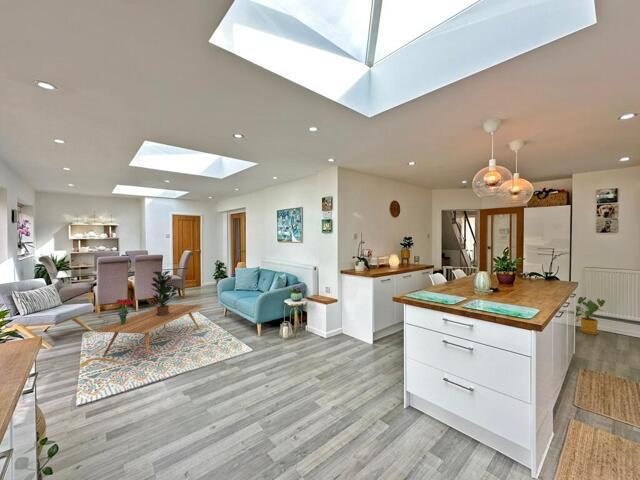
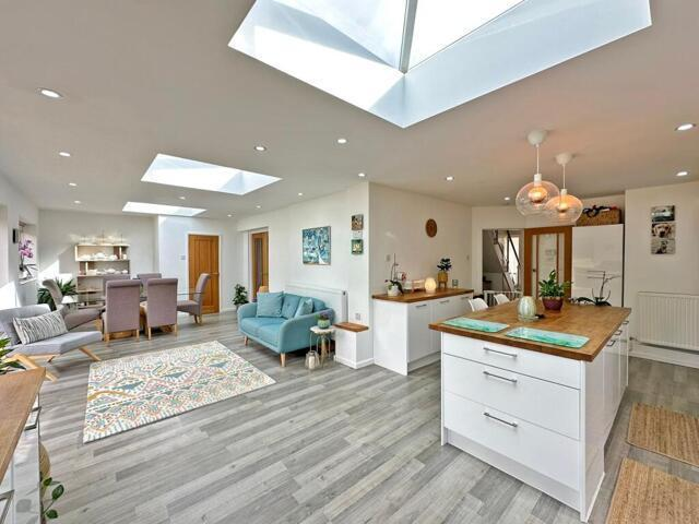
- house plant [575,296,606,335]
- potted plant [150,270,179,316]
- coffee table [93,304,204,360]
- bouquet [115,298,135,324]
